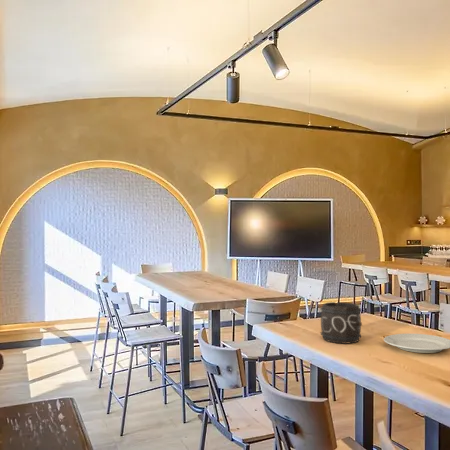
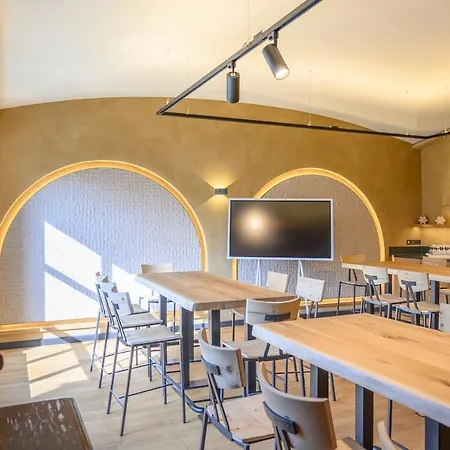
- chinaware [383,333,450,354]
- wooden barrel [320,301,363,345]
